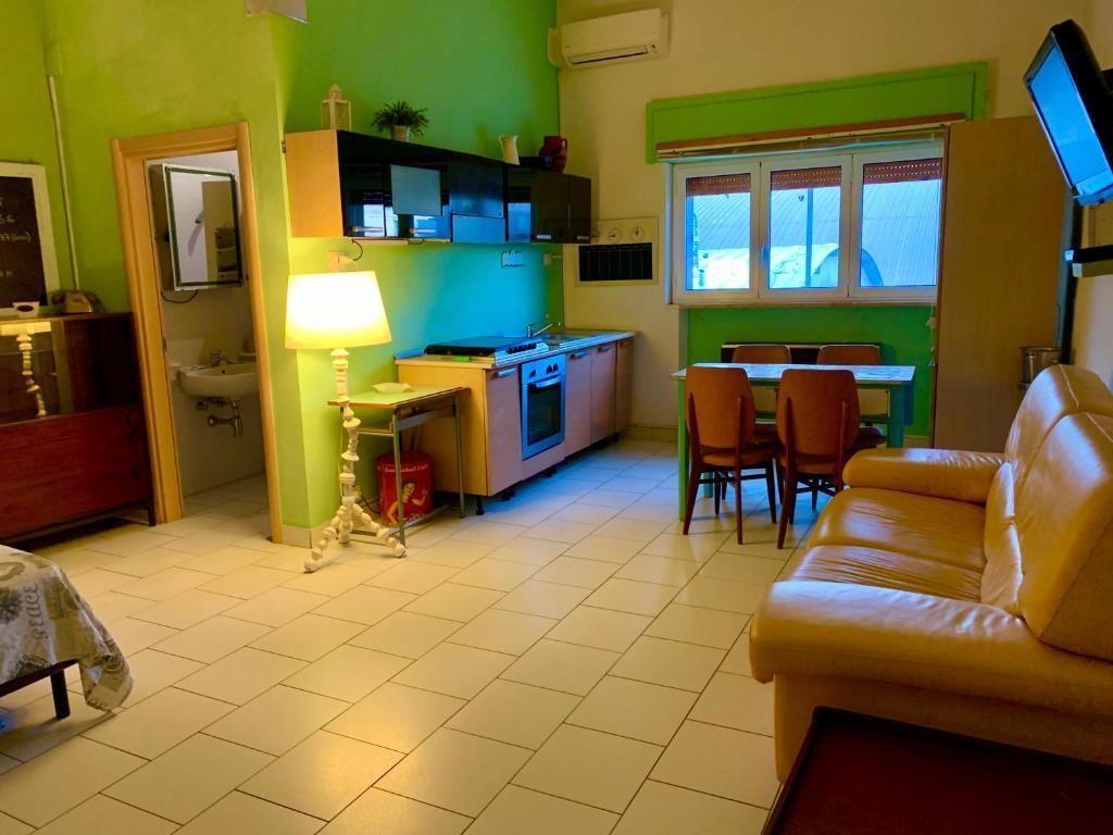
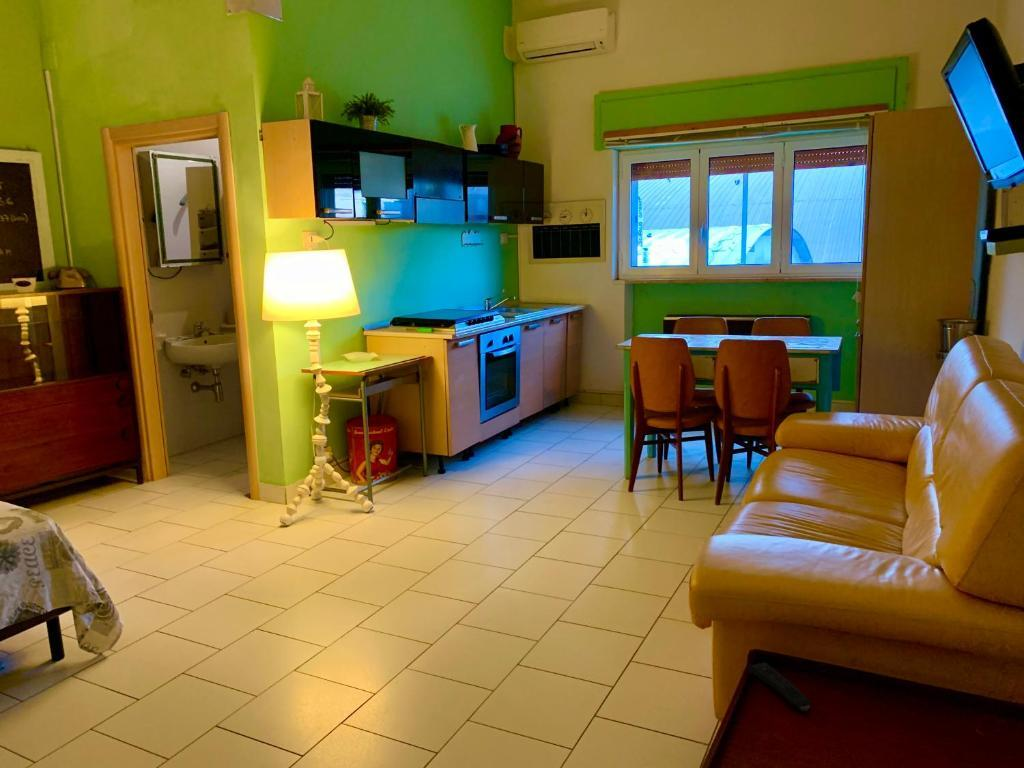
+ remote control [748,662,811,712]
